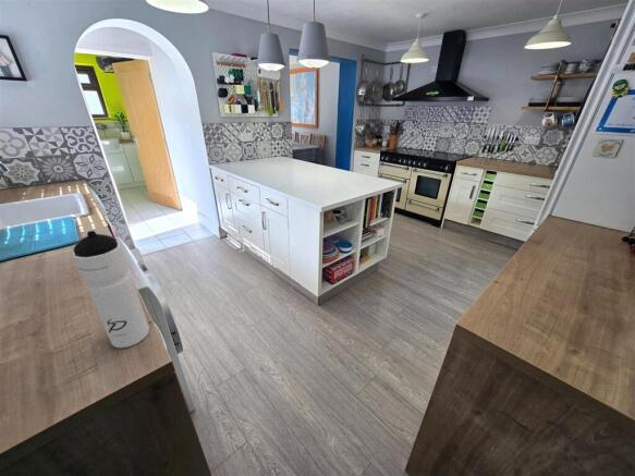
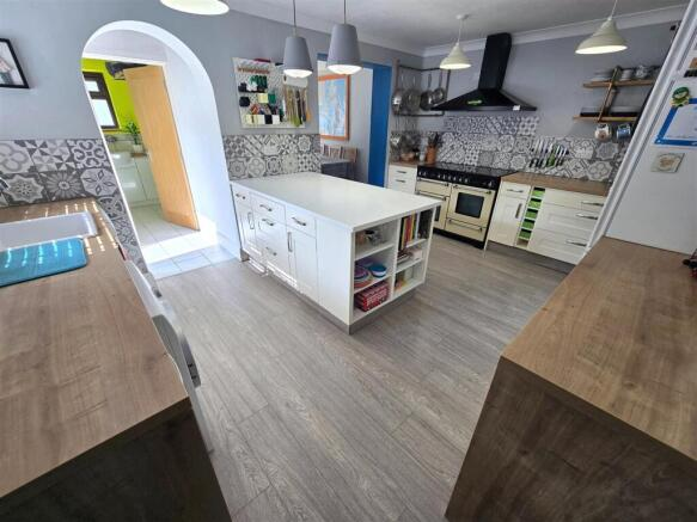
- water bottle [72,230,150,350]
